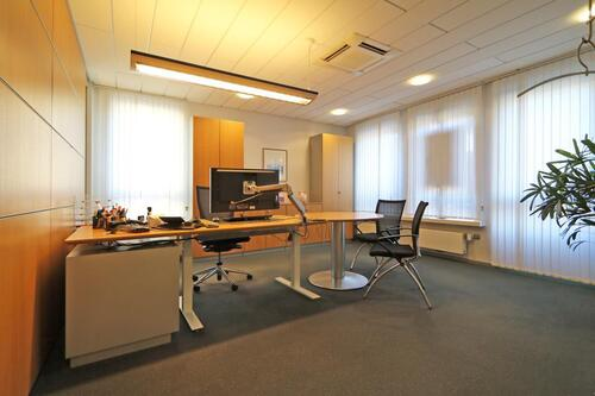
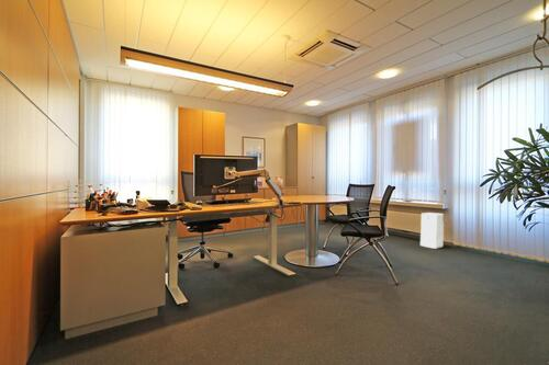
+ air purifier [419,212,445,250]
